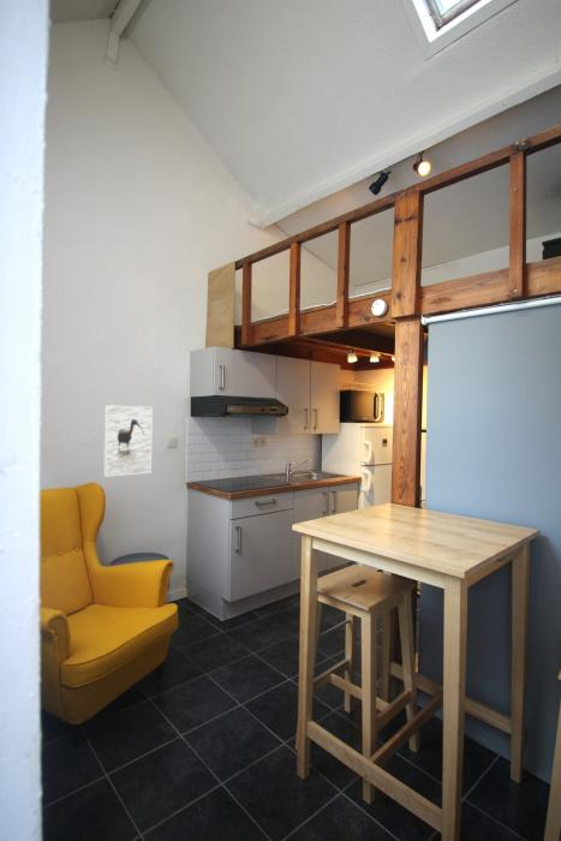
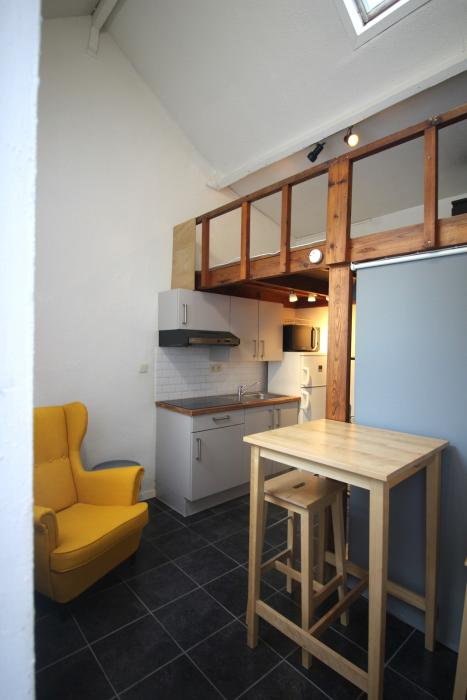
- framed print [102,404,154,477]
